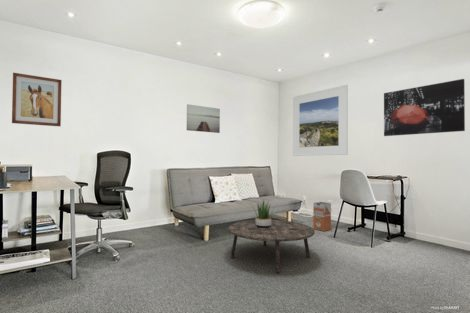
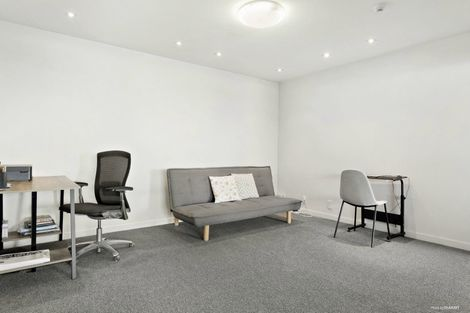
- coffee table [227,219,316,273]
- wall art [383,78,466,137]
- wall art [11,72,63,127]
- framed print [292,84,349,157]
- potted plant [250,200,278,227]
- waste bin [312,201,332,232]
- wall art [186,103,221,134]
